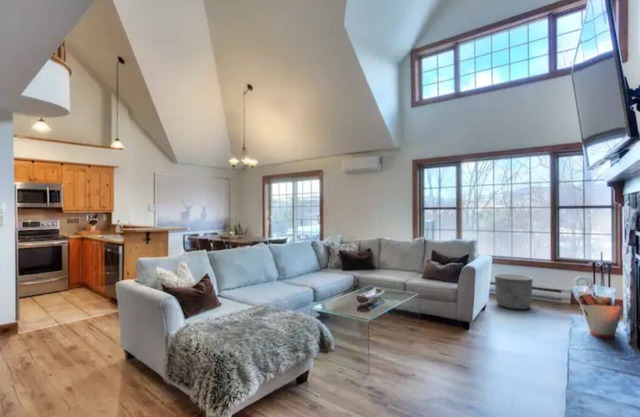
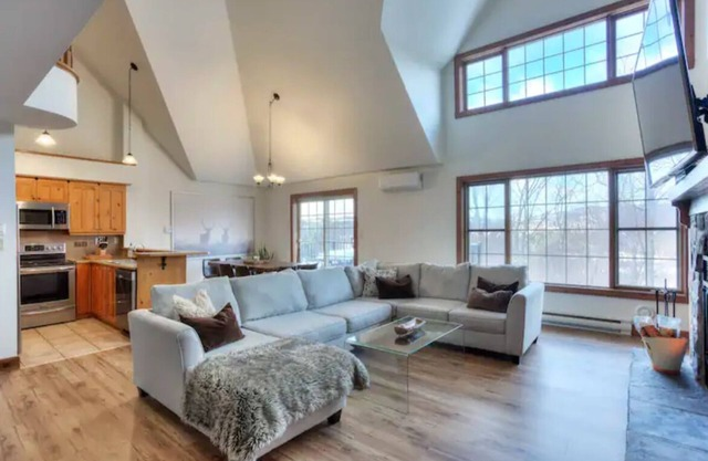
- planter [494,273,534,310]
